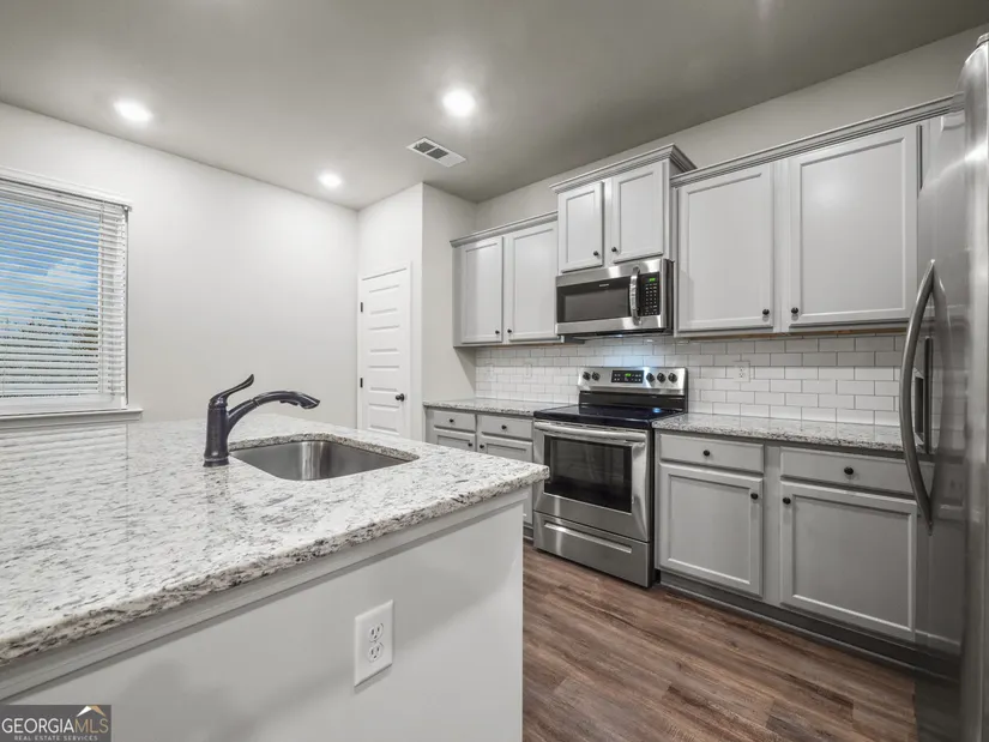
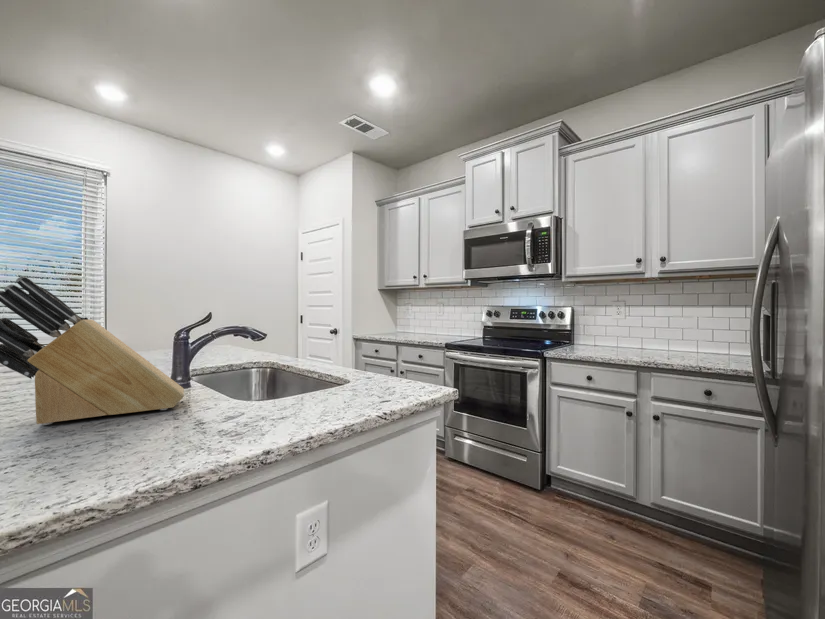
+ knife block [0,275,185,426]
